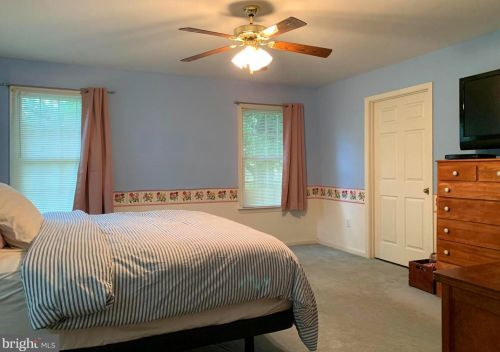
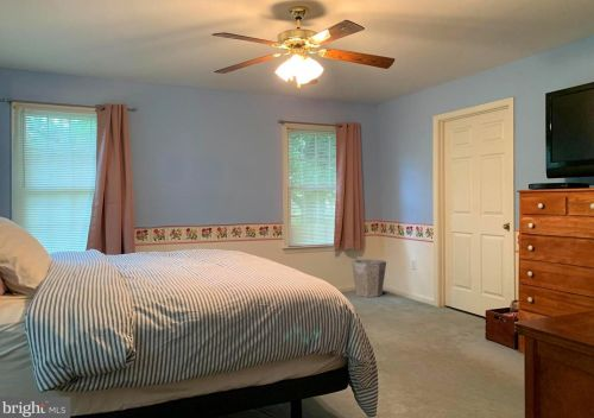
+ waste bin [350,259,387,298]
